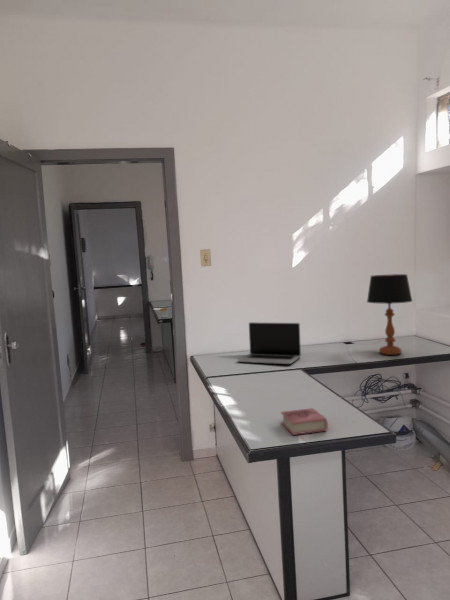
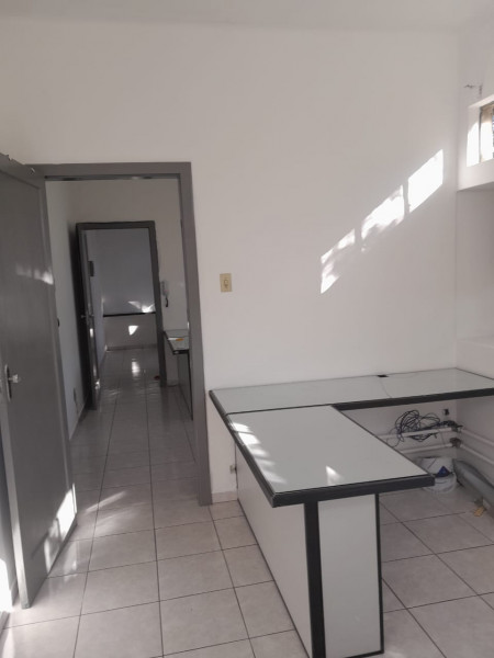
- table lamp [366,273,413,356]
- laptop [237,321,302,365]
- book [280,407,329,436]
